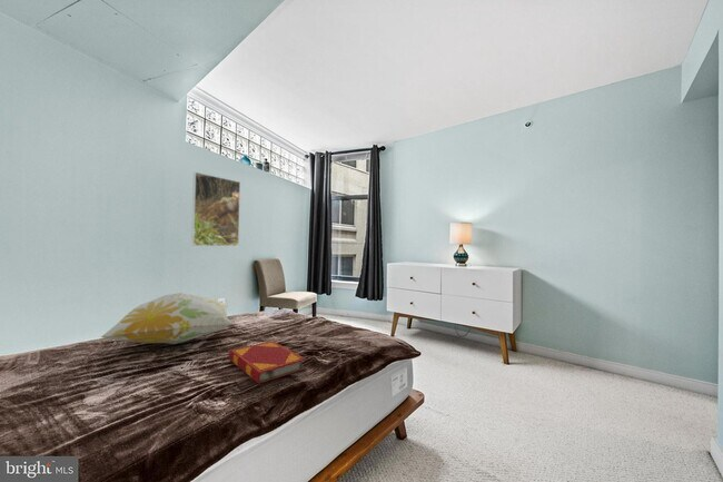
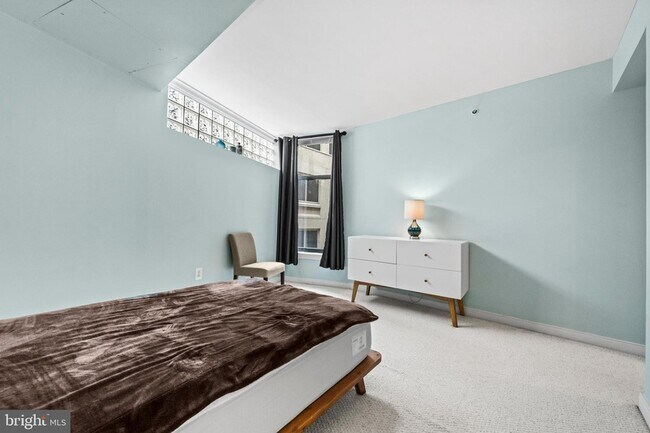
- decorative pillow [100,292,235,345]
- hardback book [228,340,307,385]
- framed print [190,171,241,247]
